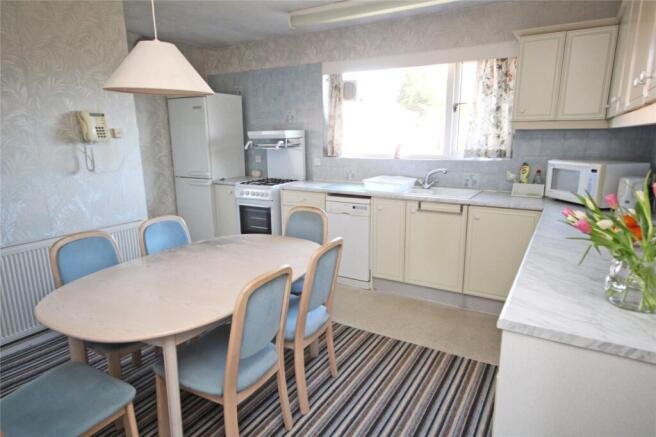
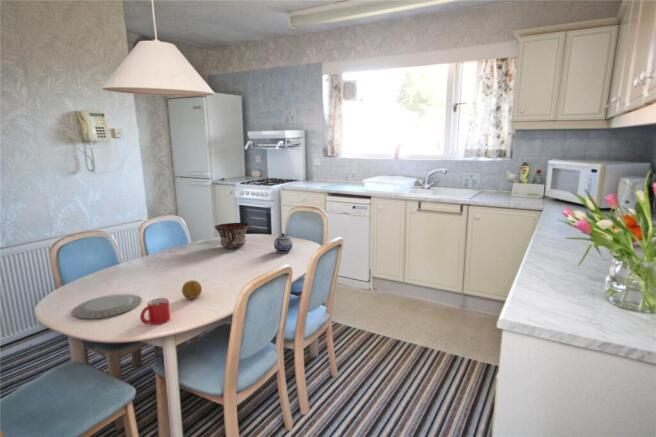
+ mug [139,297,171,325]
+ fruit [181,279,203,300]
+ bowl [214,222,251,249]
+ teapot [273,232,294,254]
+ chinaware [71,294,143,319]
